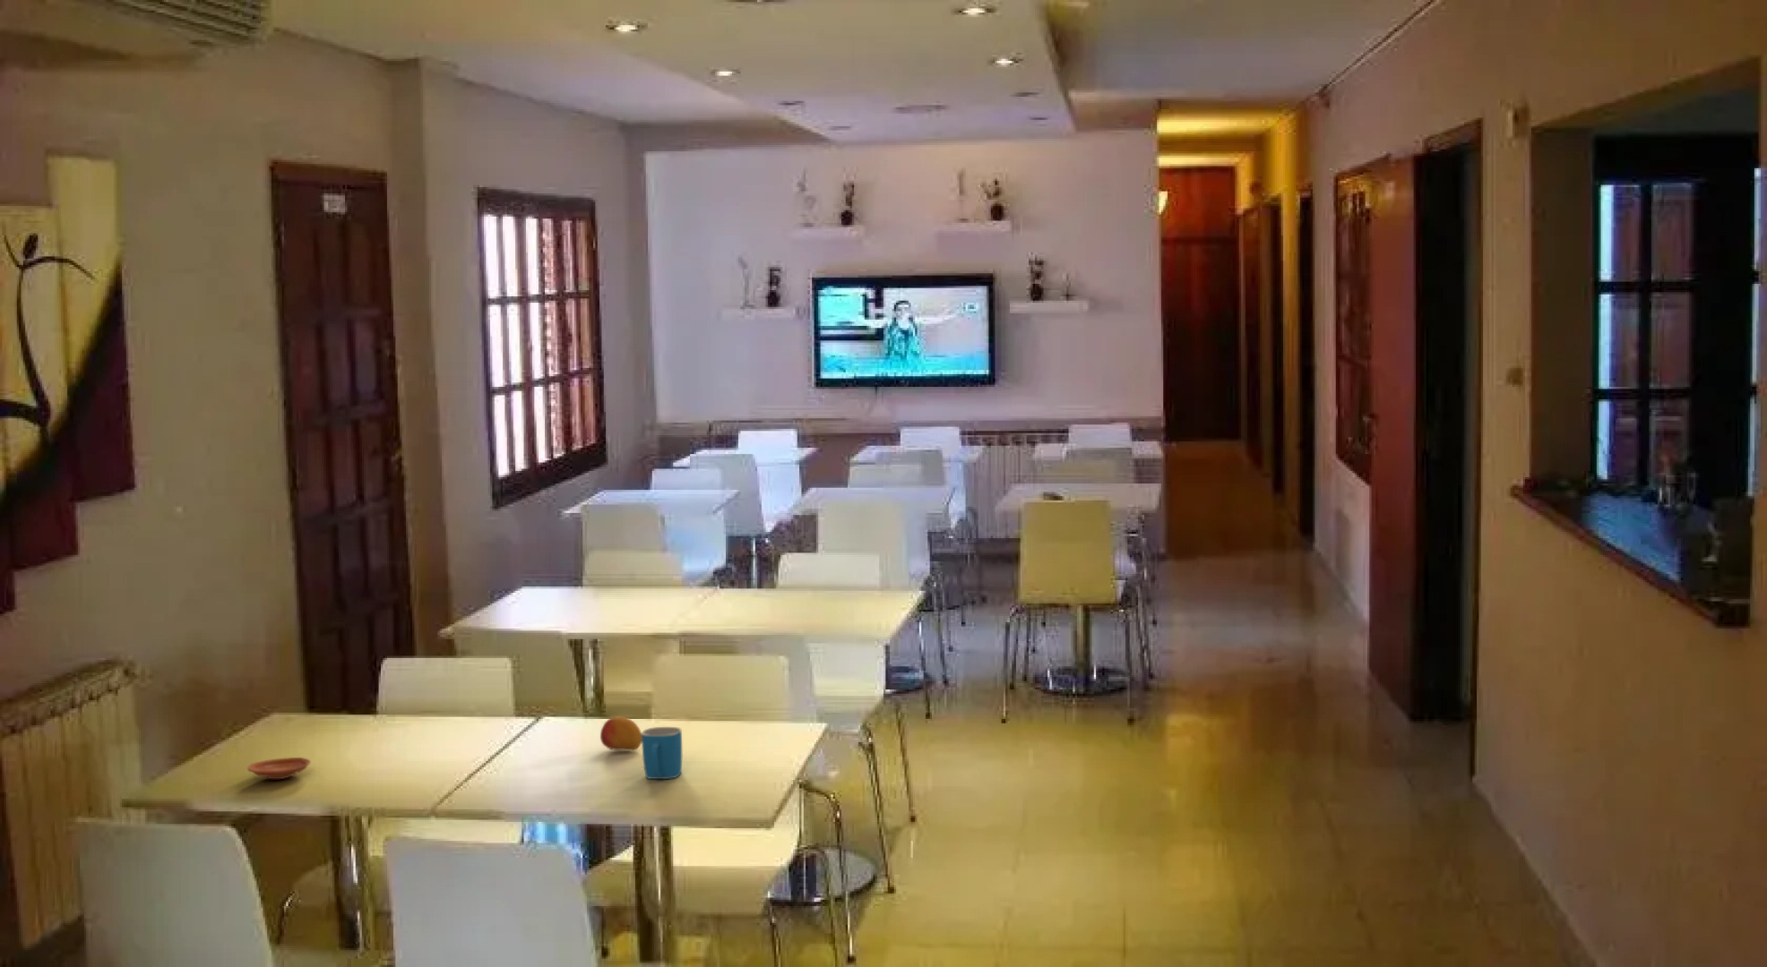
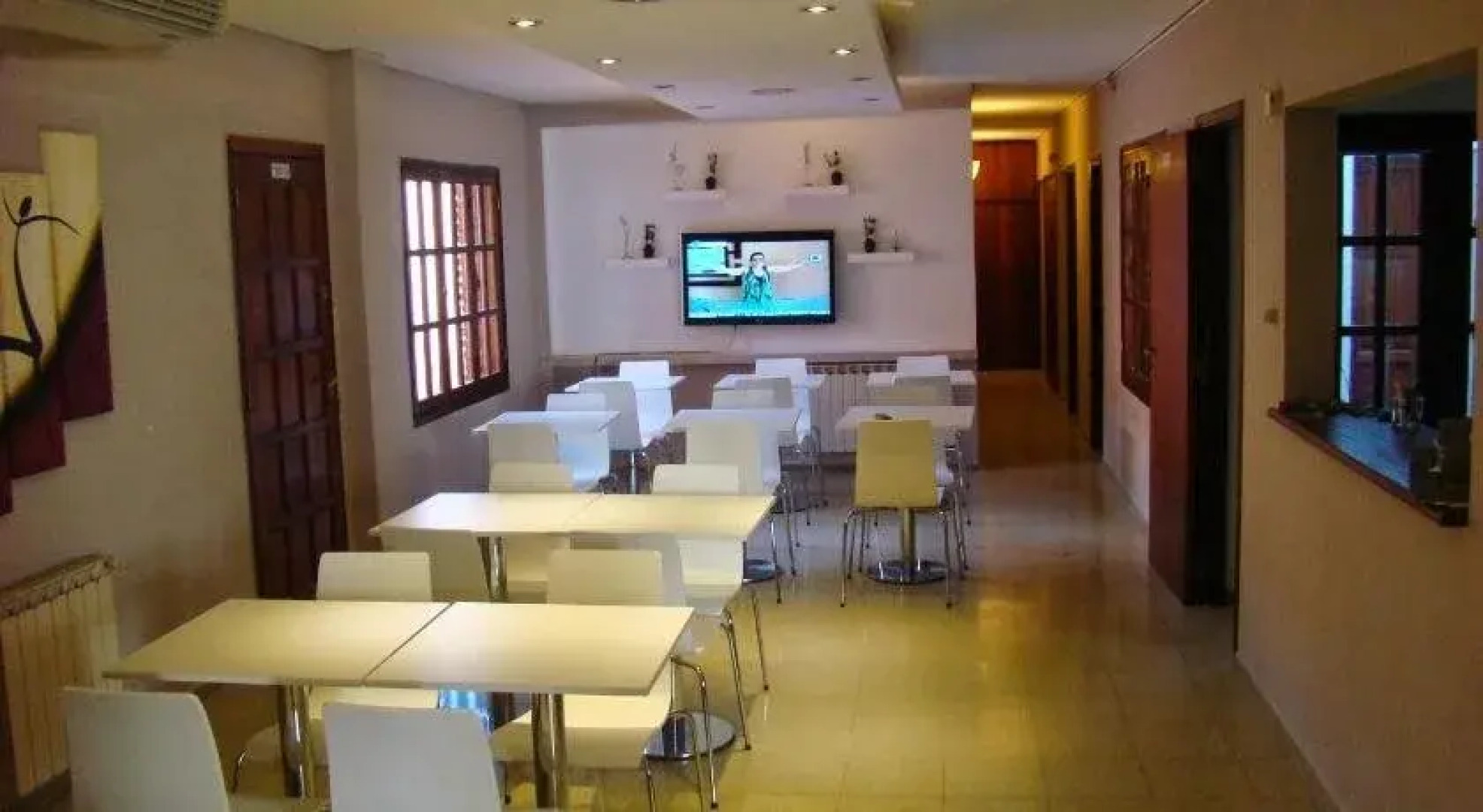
- fruit [599,716,642,751]
- mug [641,726,683,780]
- plate [247,756,311,780]
